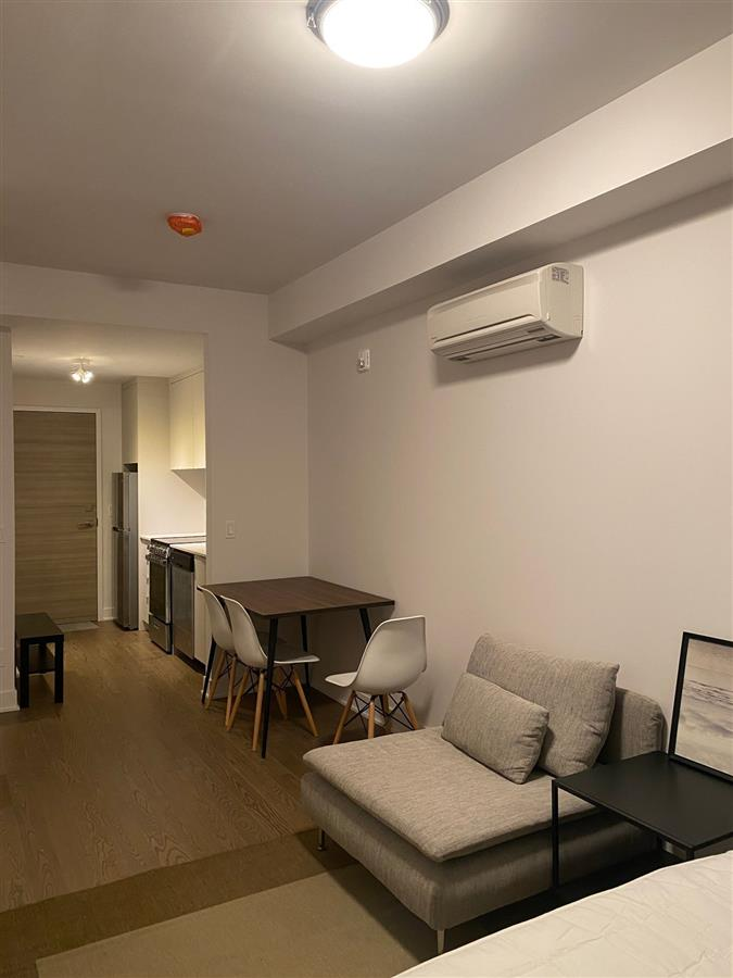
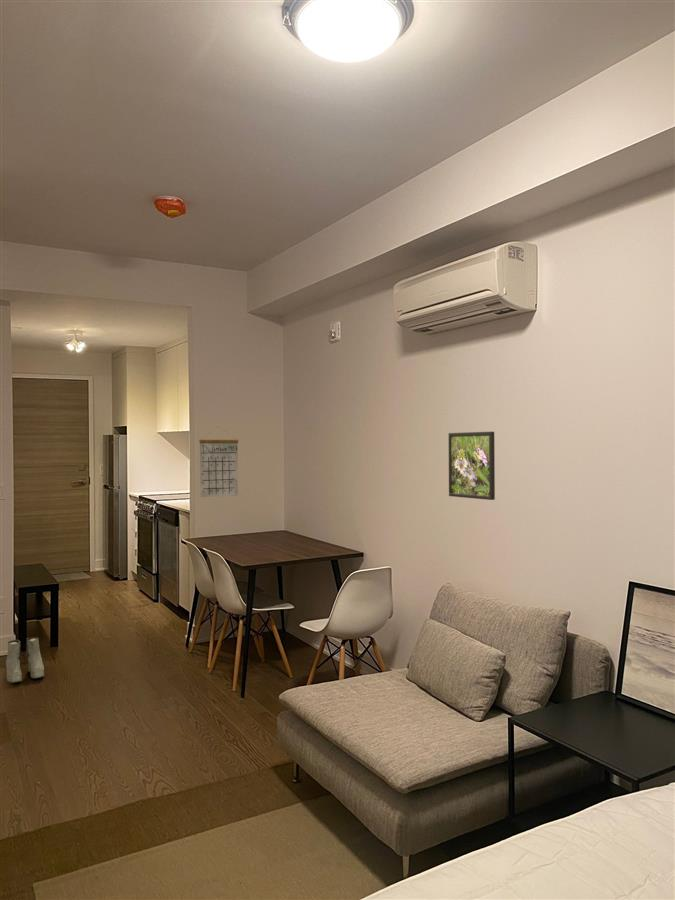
+ calendar [198,426,239,498]
+ boots [5,636,45,684]
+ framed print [447,431,496,501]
